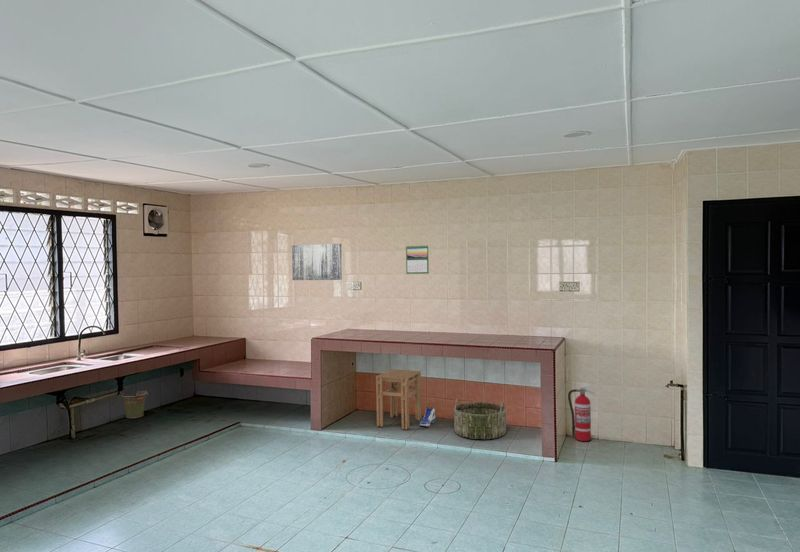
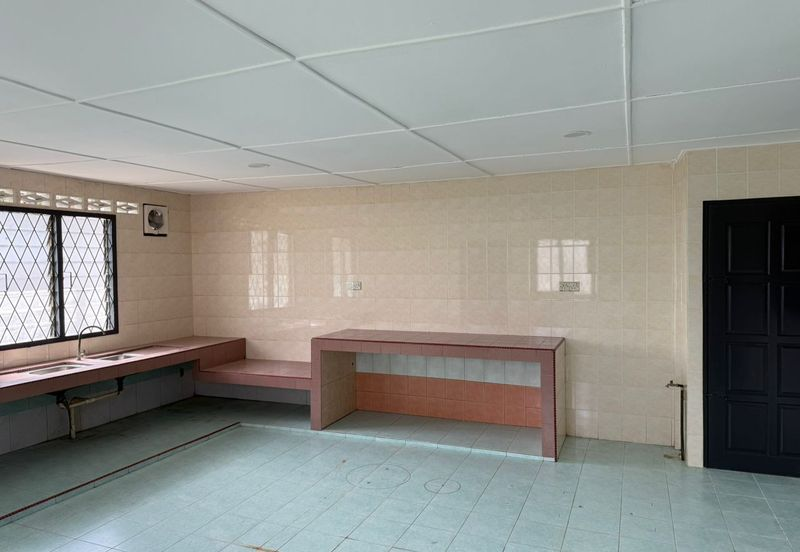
- calendar [405,244,430,275]
- bucket [121,389,149,419]
- fire extinguisher [567,385,596,442]
- basket [453,397,507,440]
- stool [375,368,423,430]
- sneaker [419,406,437,427]
- wall art [291,243,343,281]
